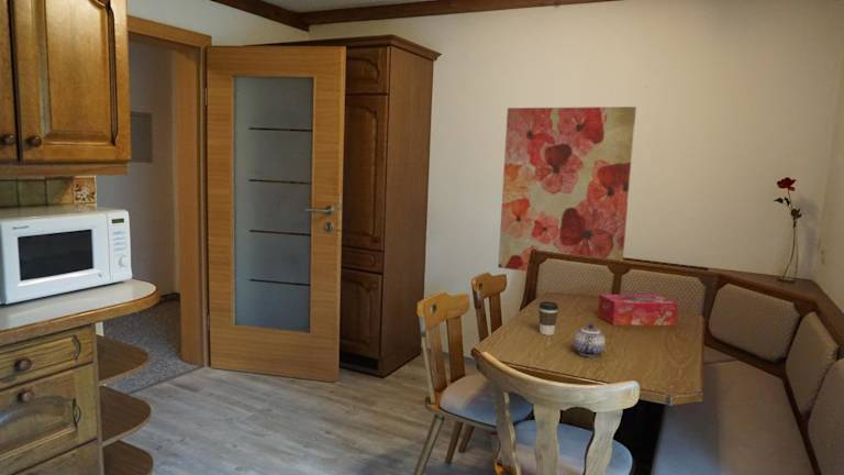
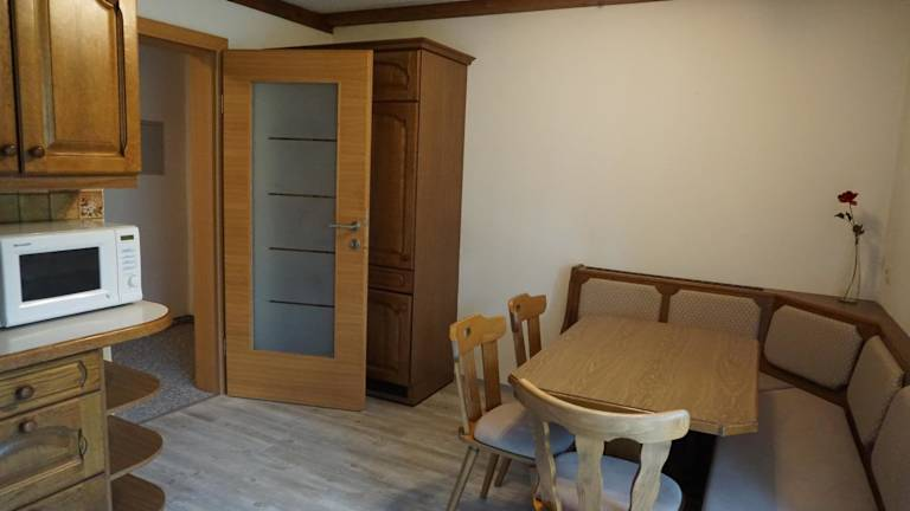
- tissue box [597,294,679,327]
- wall art [497,106,637,273]
- teapot [573,323,607,358]
- coffee cup [537,300,559,336]
